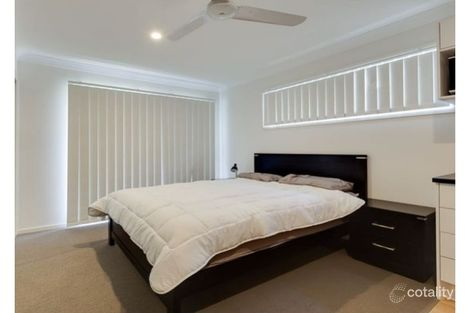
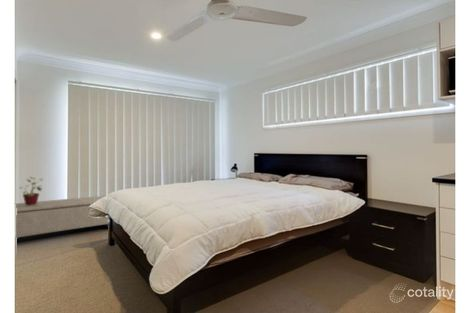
+ potted plant [19,176,43,206]
+ bench [15,195,109,238]
